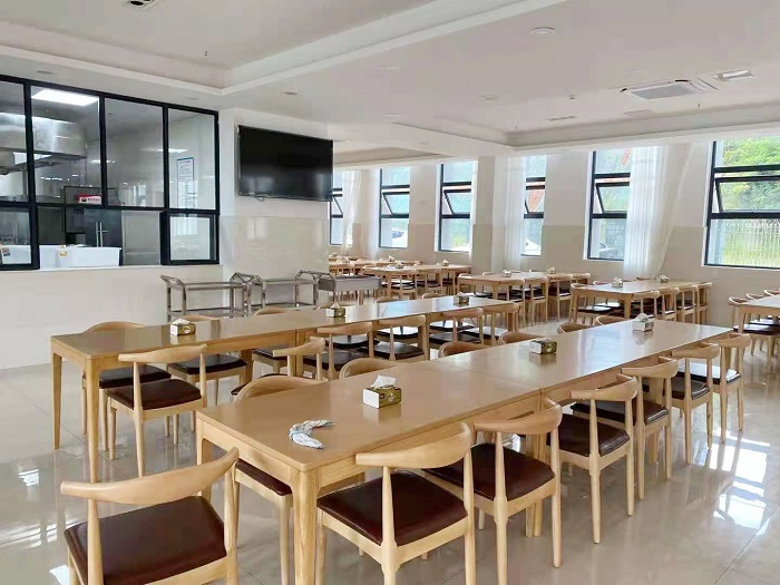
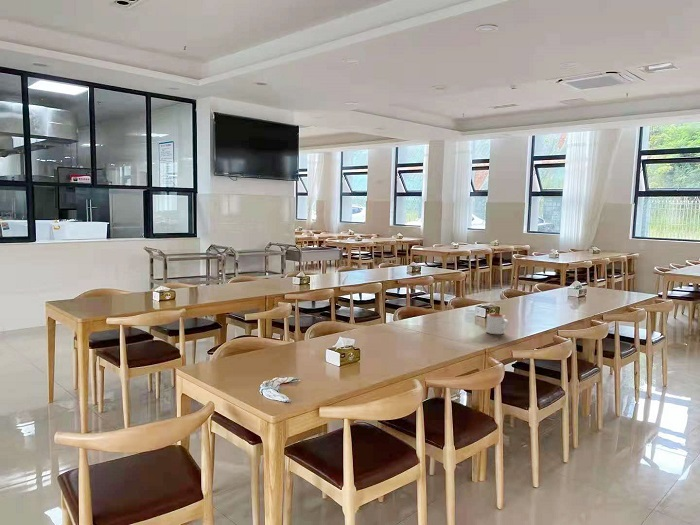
+ mug [485,313,510,335]
